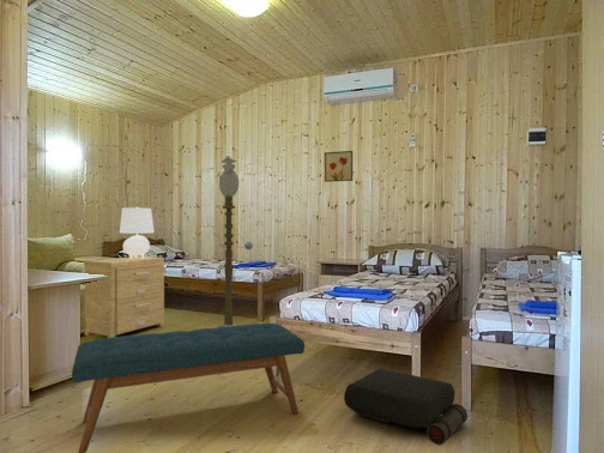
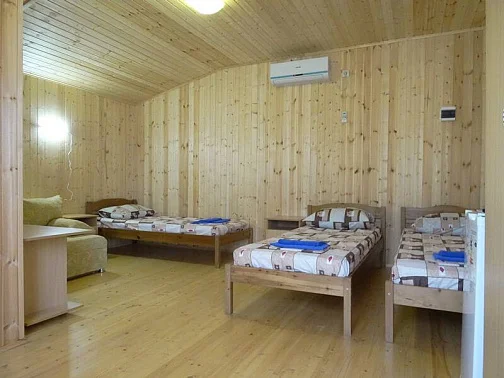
- shoulder bag [343,368,469,446]
- table lamp [119,205,156,259]
- side table [83,255,165,338]
- bench [71,322,306,453]
- wall art [324,150,354,183]
- magic staff [216,155,254,327]
